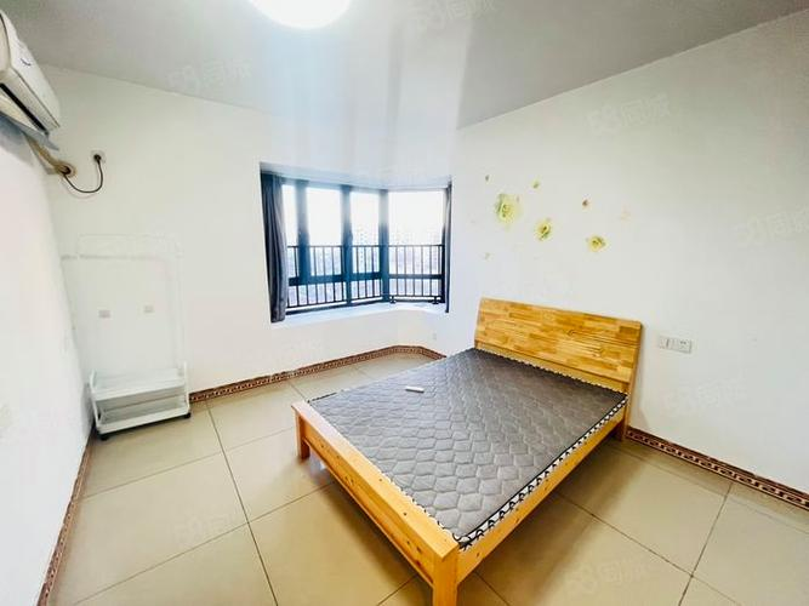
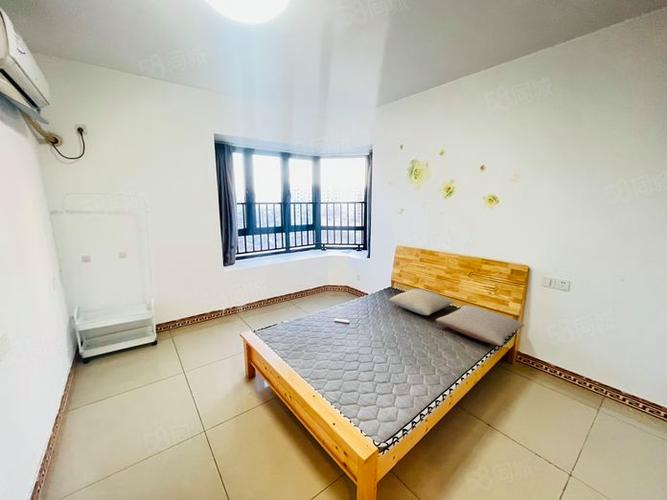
+ pillow [435,305,526,347]
+ pillow [388,288,455,316]
